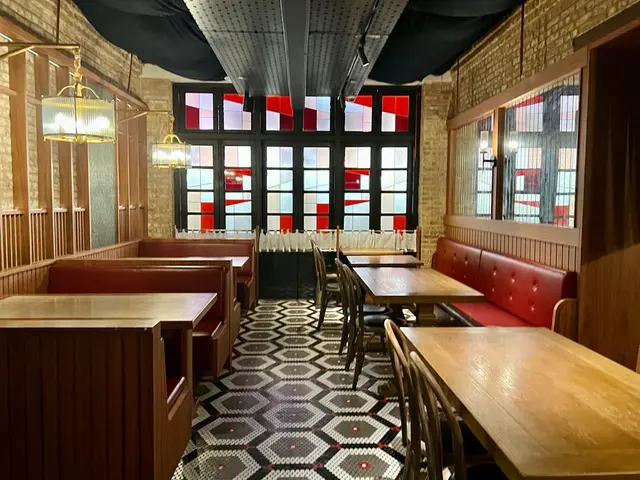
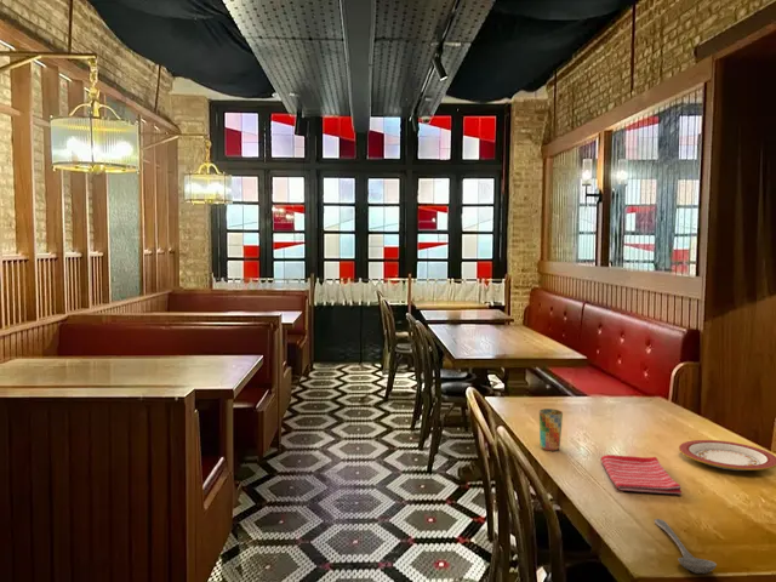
+ dish towel [599,453,683,496]
+ stirrer [654,518,718,575]
+ cup [538,407,564,452]
+ plate [678,439,776,472]
